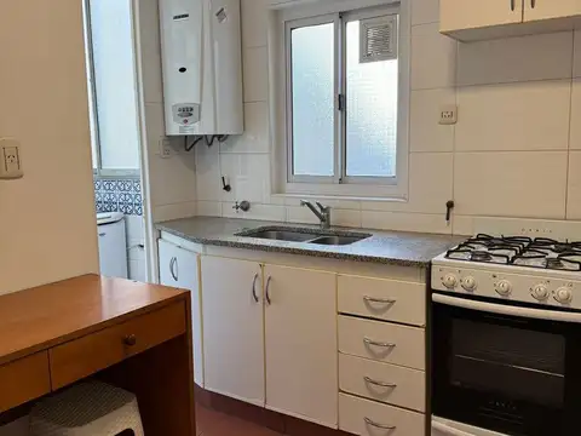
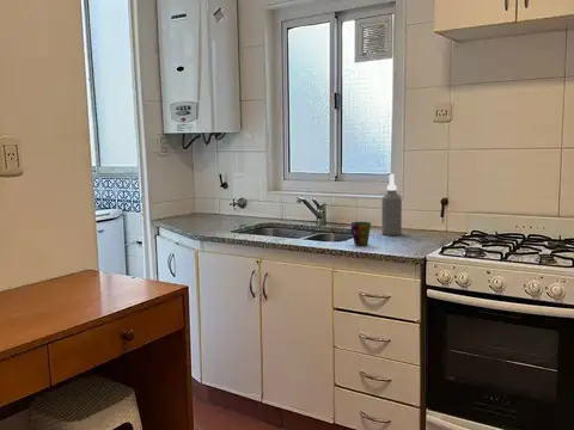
+ spray bottle [380,173,403,236]
+ cup [349,221,372,246]
